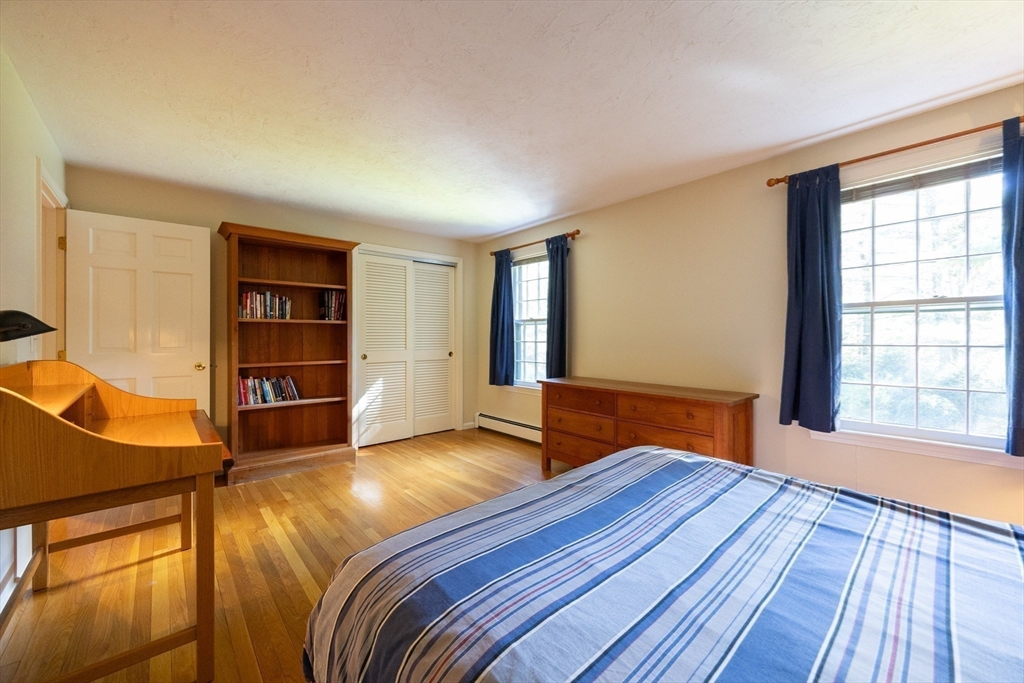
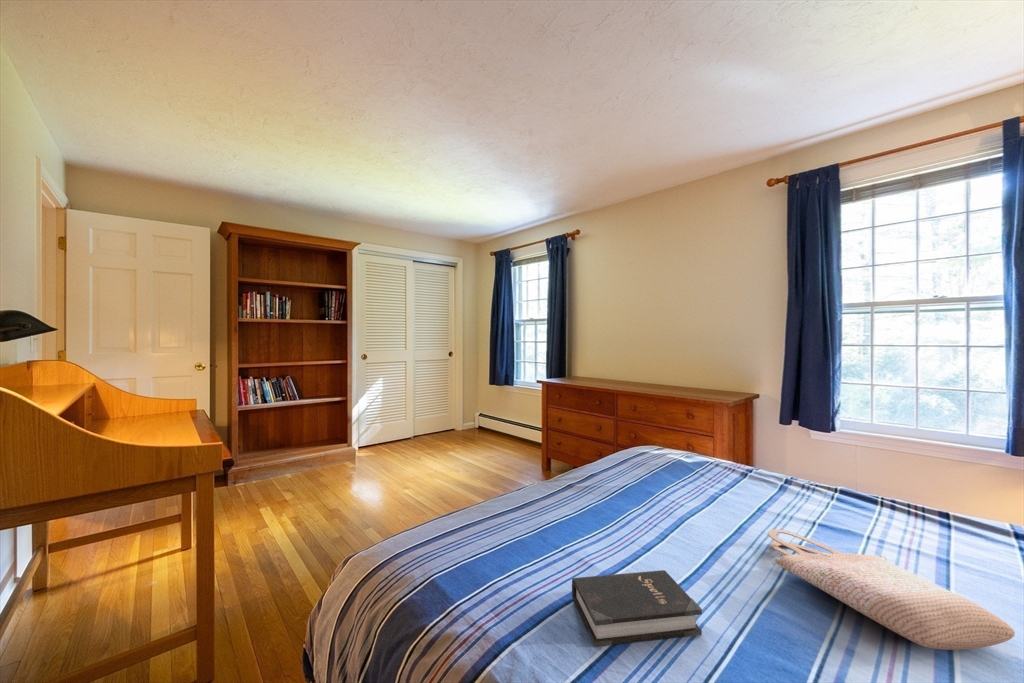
+ hardback book [571,569,703,648]
+ shopping bag [767,529,1016,651]
